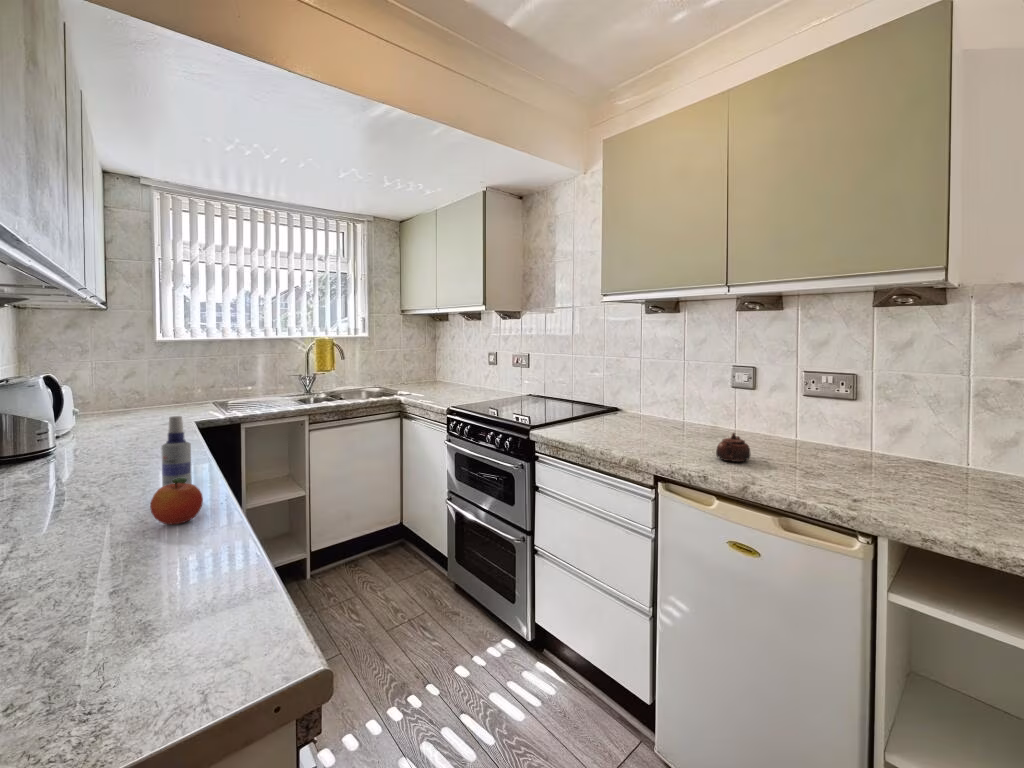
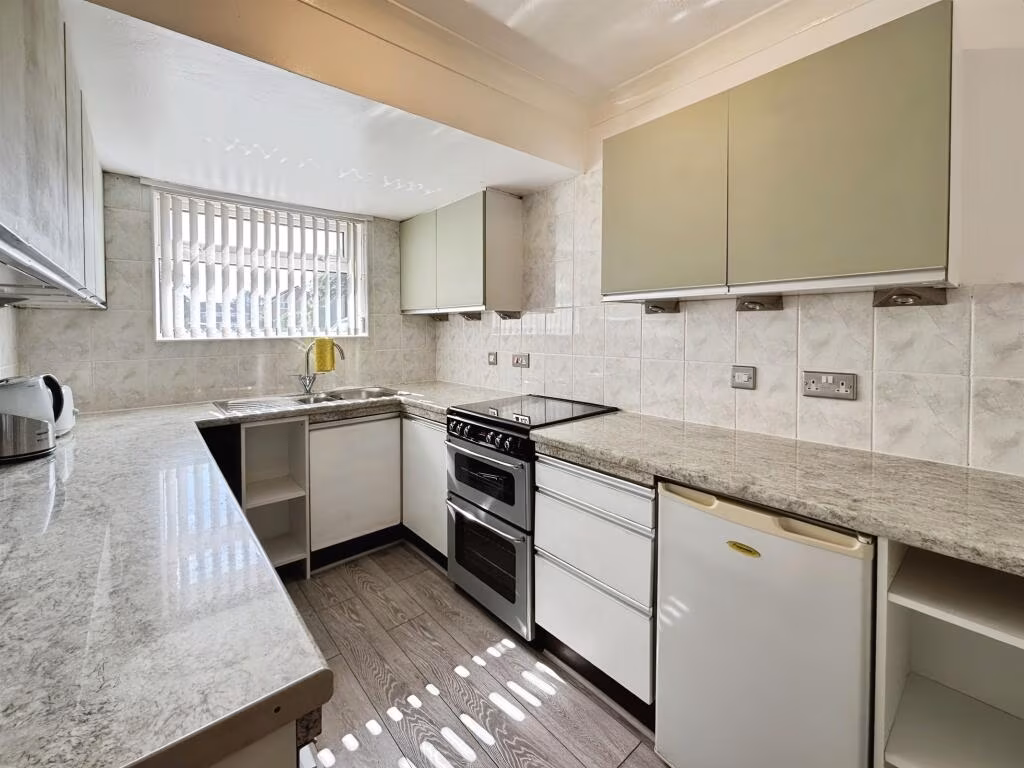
- spray bottle [160,415,193,487]
- fruit [149,478,204,526]
- teapot [715,432,751,463]
